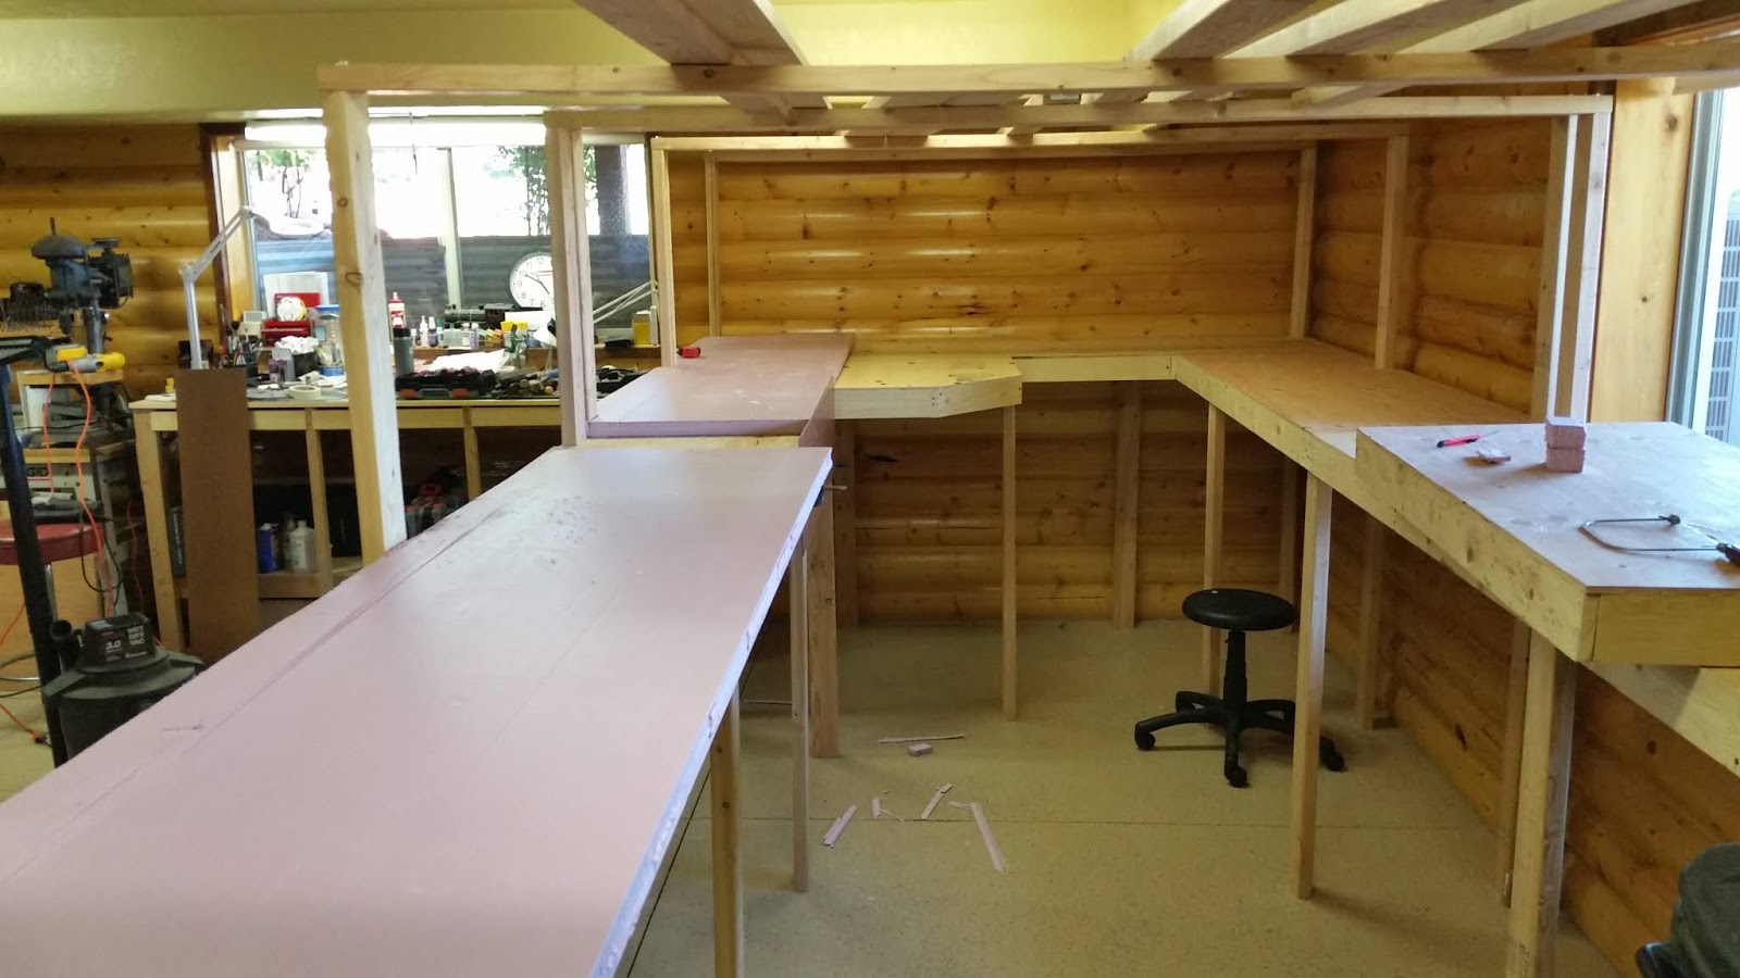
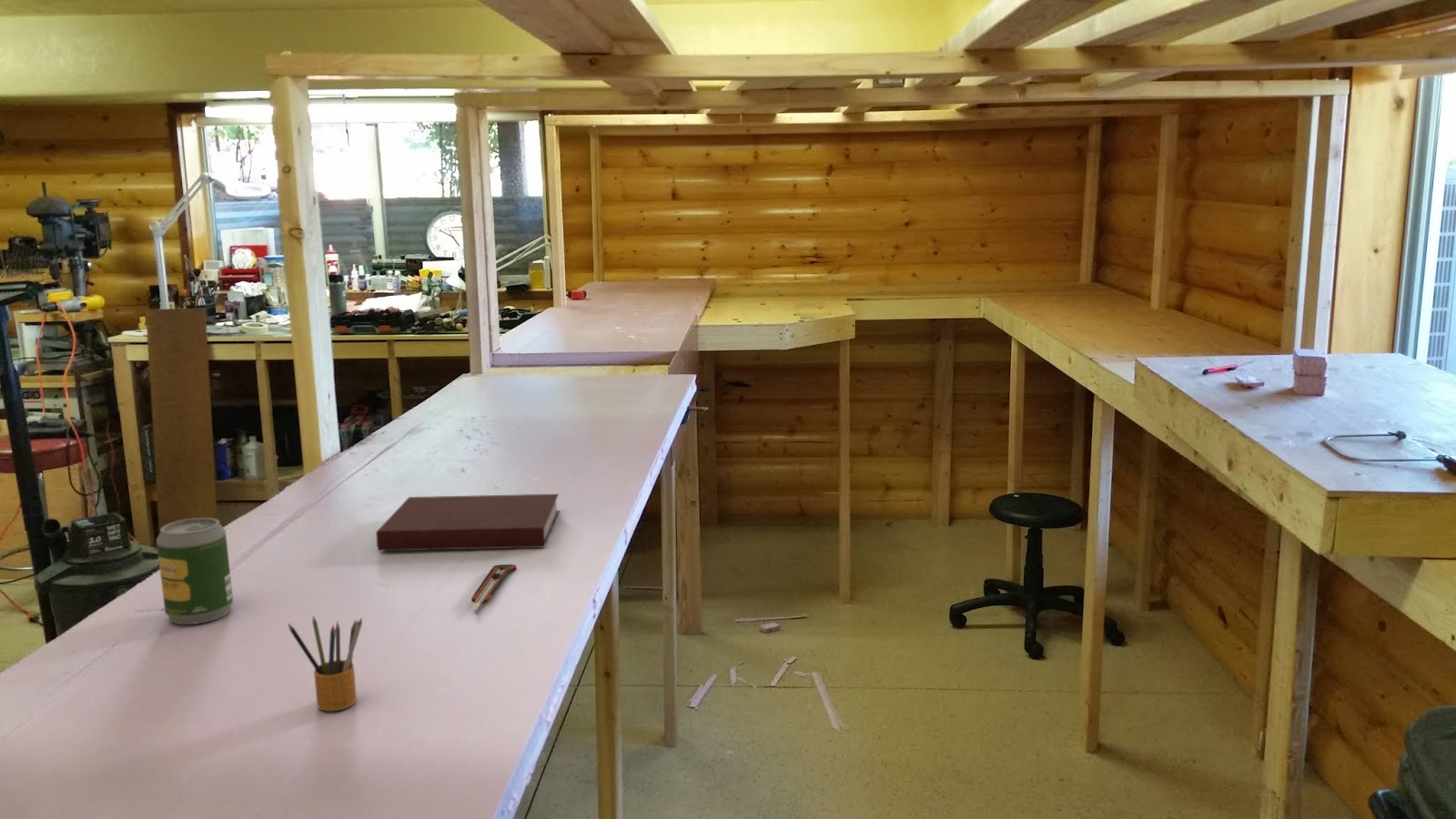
+ utility knife [470,563,518,612]
+ soda can [156,517,234,625]
+ notebook [375,493,561,552]
+ pencil box [287,614,363,712]
